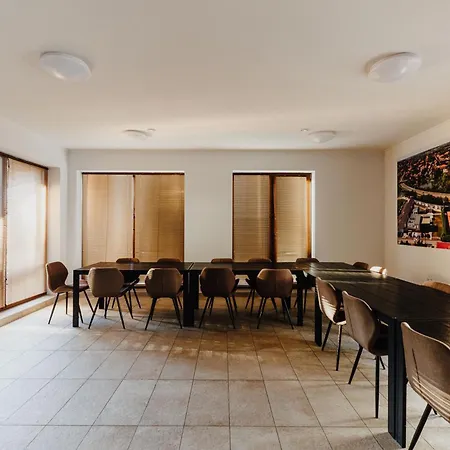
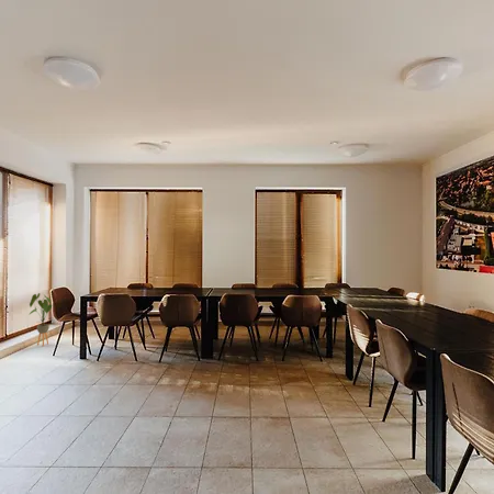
+ house plant [27,292,53,347]
